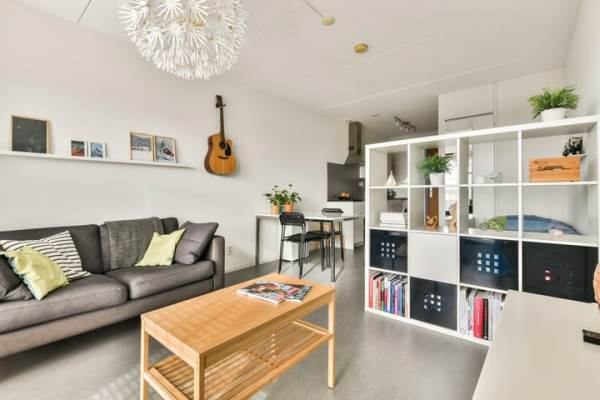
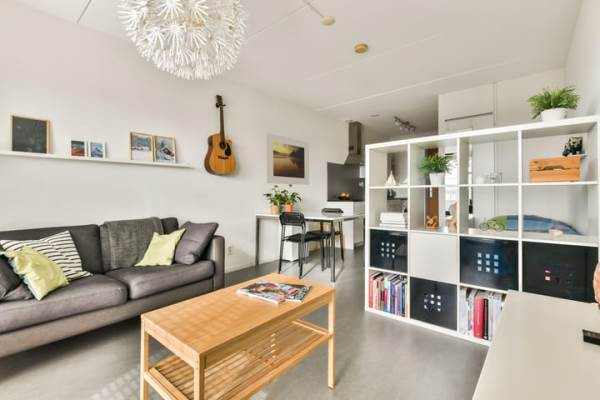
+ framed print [266,132,310,186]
